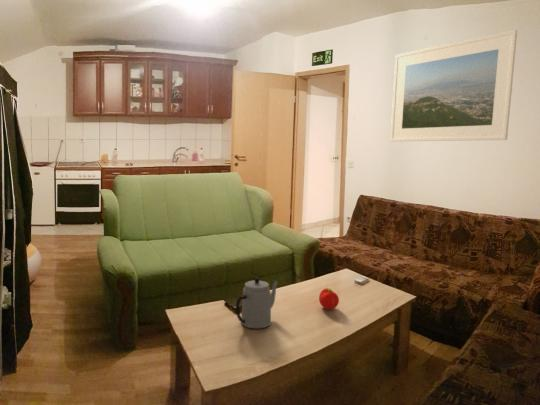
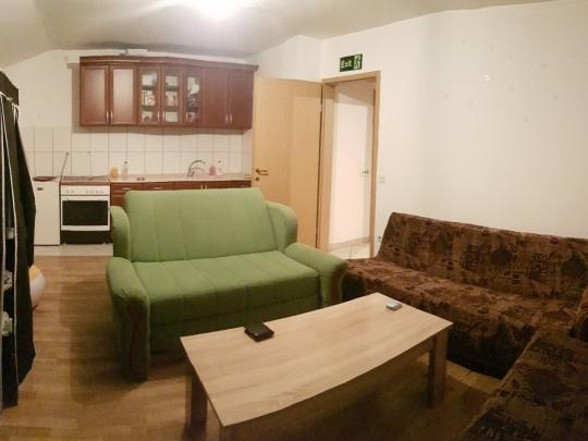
- fruit [318,287,340,311]
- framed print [389,29,518,142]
- teapot [235,277,279,329]
